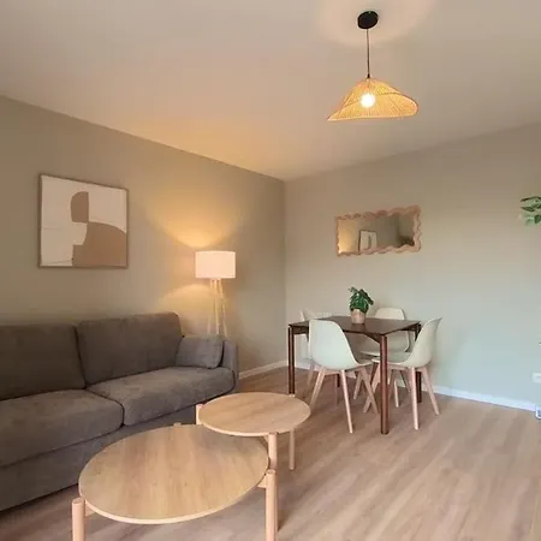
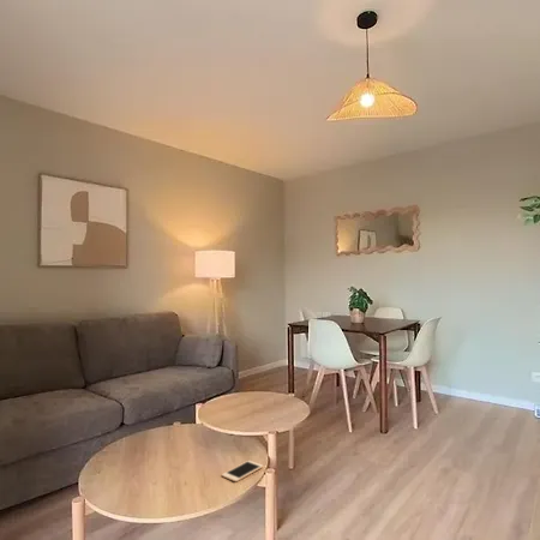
+ cell phone [221,460,264,482]
